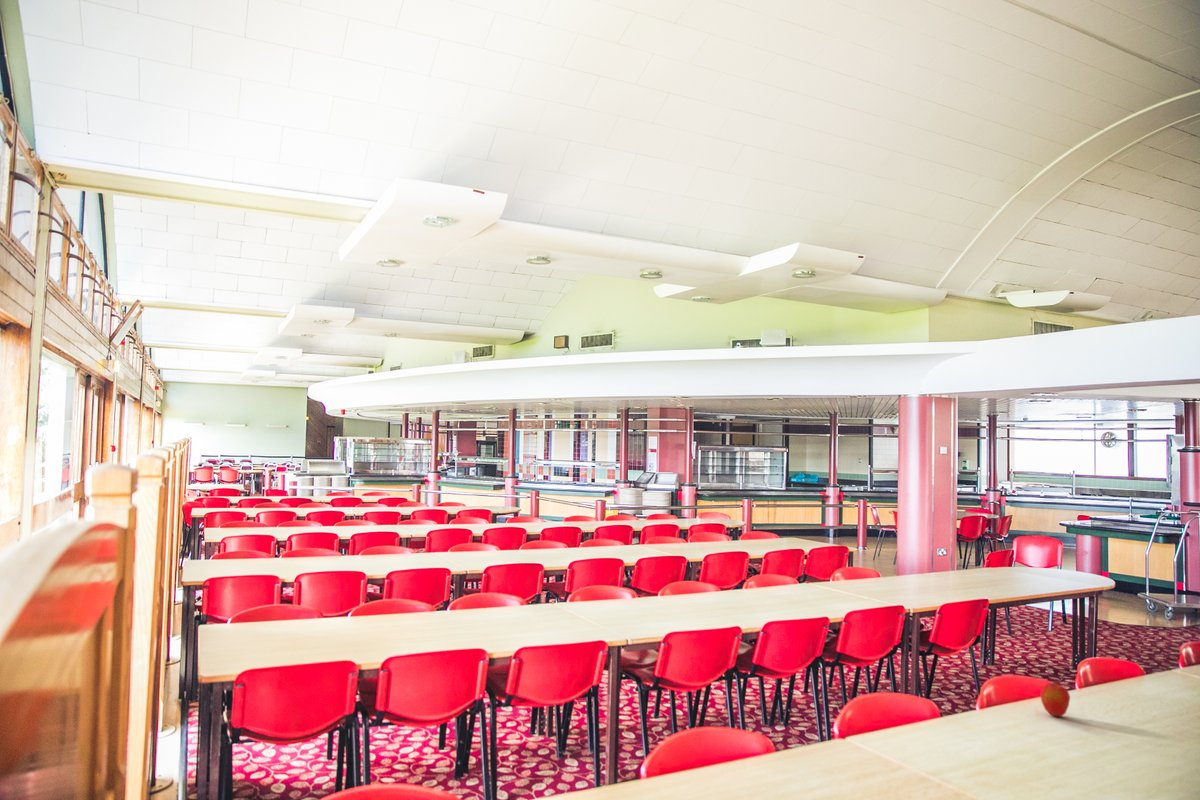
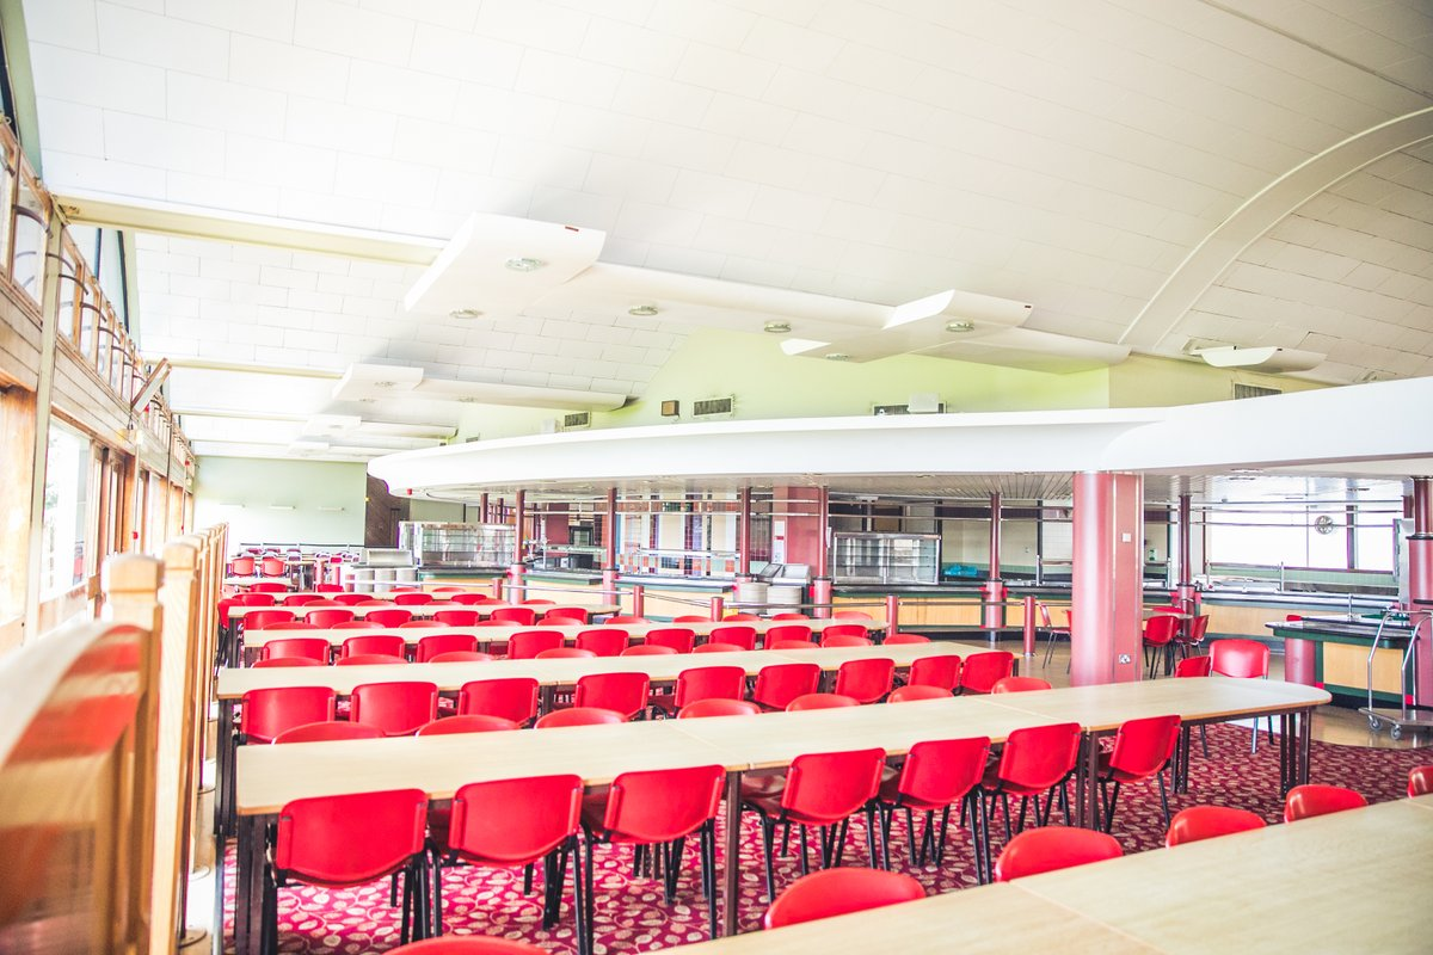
- apple [1039,683,1071,718]
